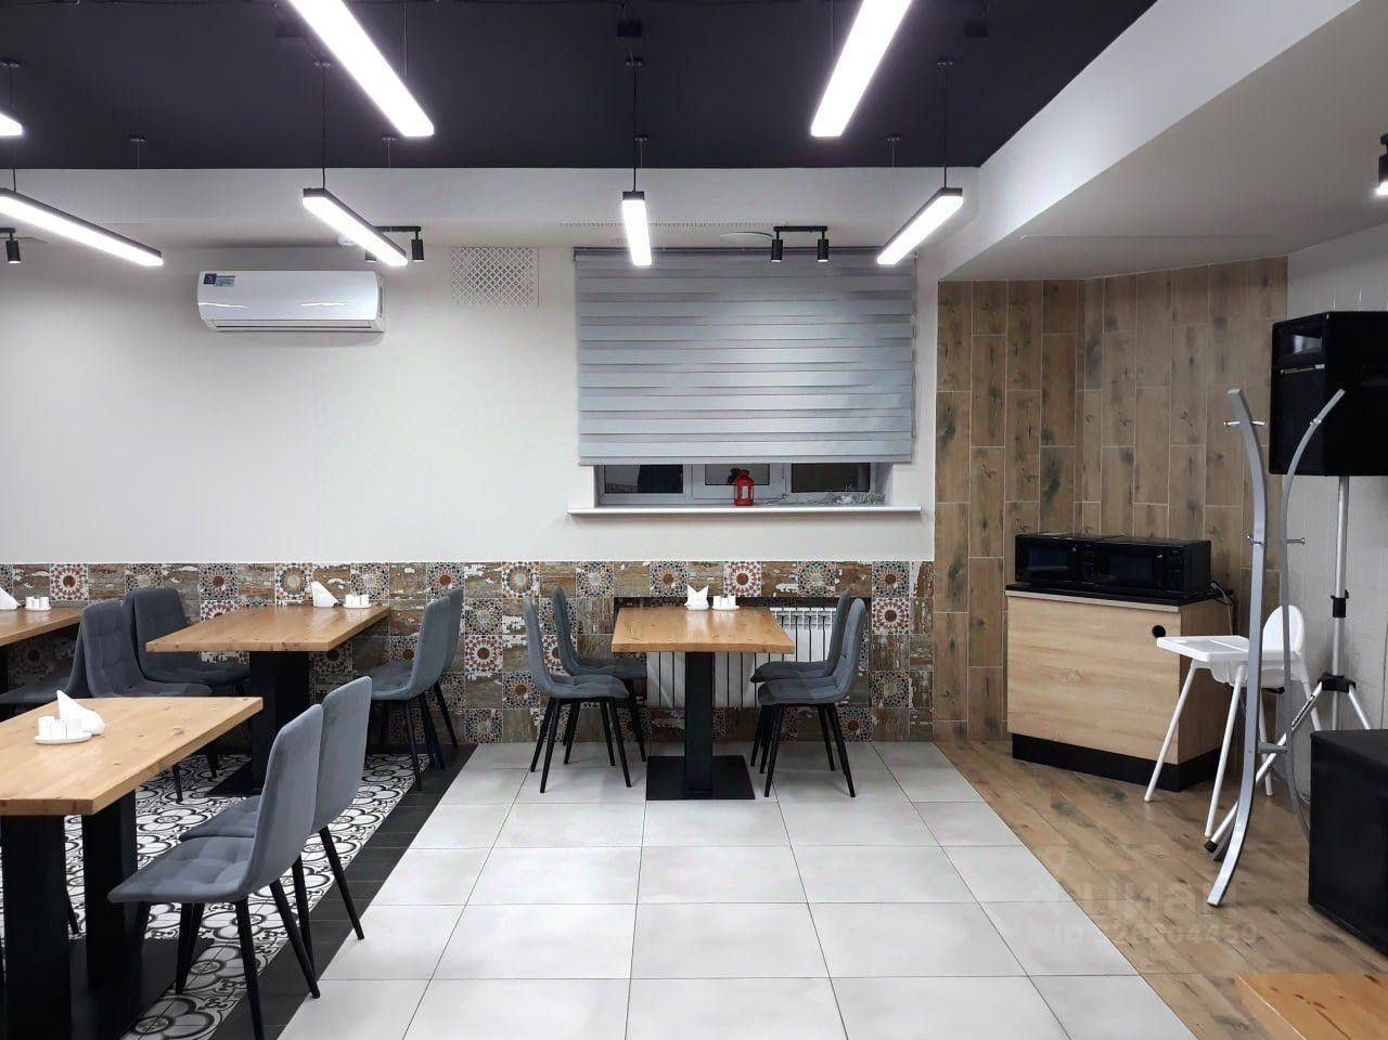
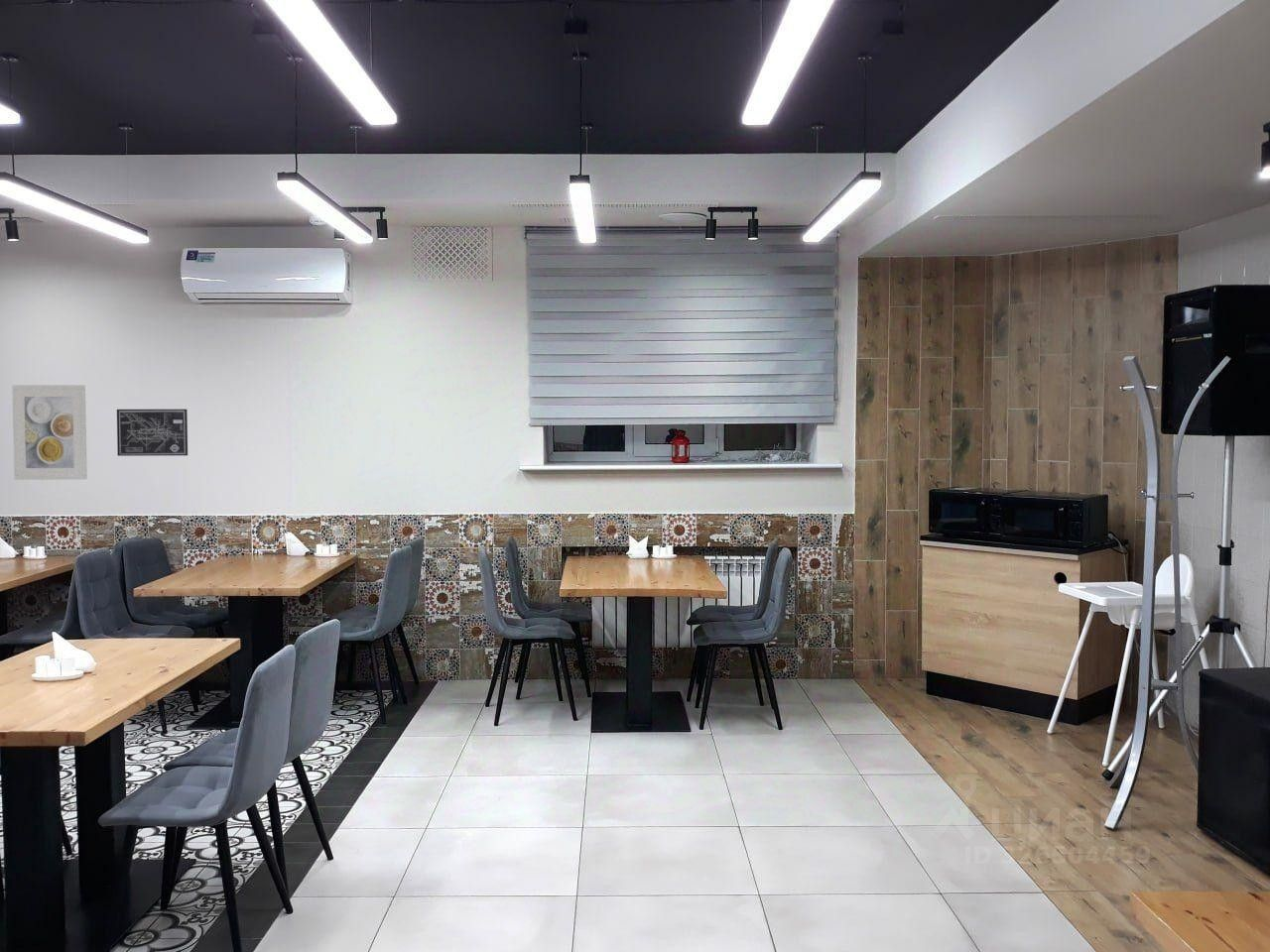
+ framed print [11,384,88,481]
+ wall art [116,409,189,457]
